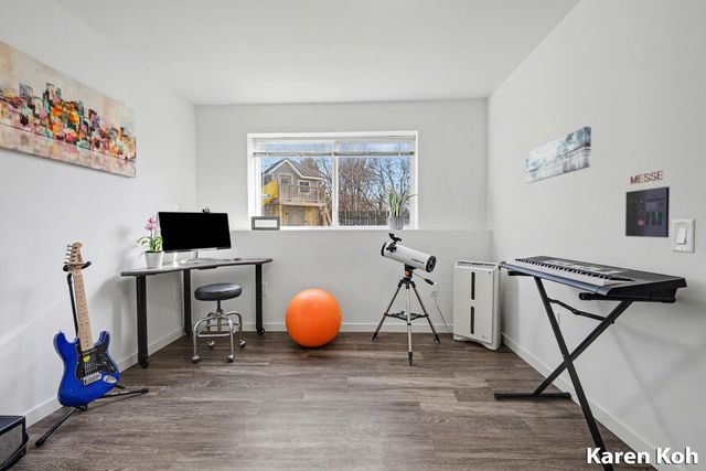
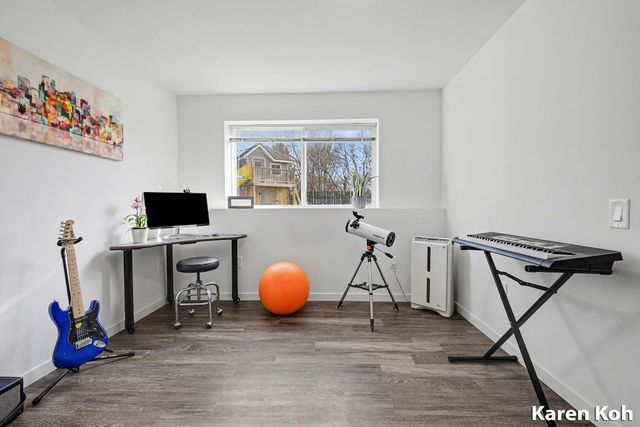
- wall art [525,126,592,184]
- album cover [624,170,671,238]
